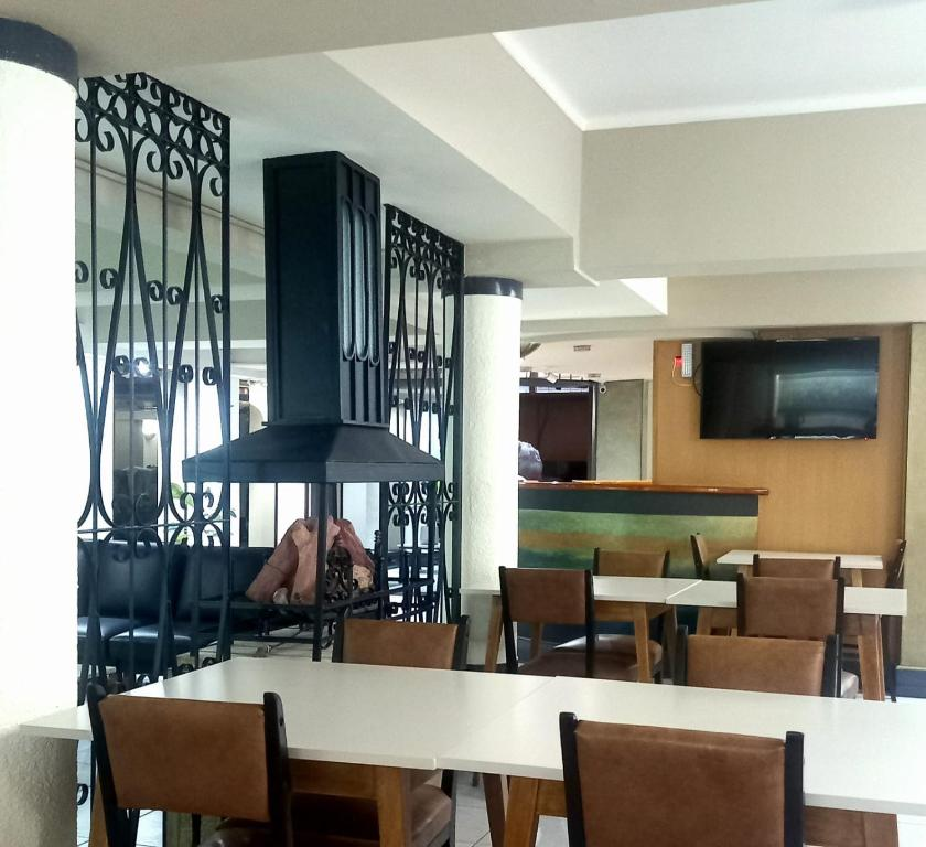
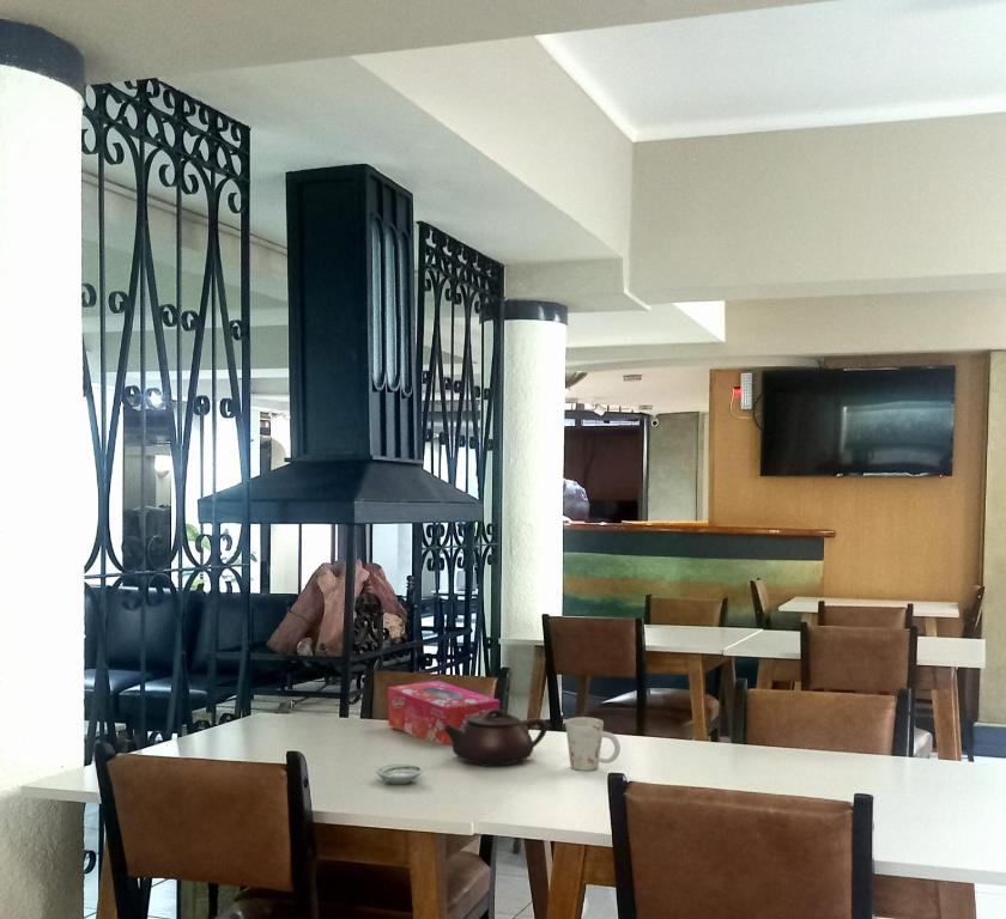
+ tissue box [387,680,501,747]
+ mug [564,716,622,772]
+ teapot [443,708,549,768]
+ saucer [375,762,424,785]
